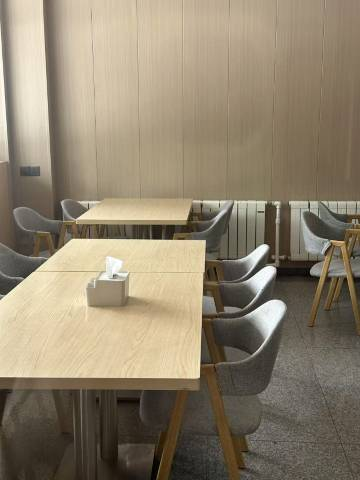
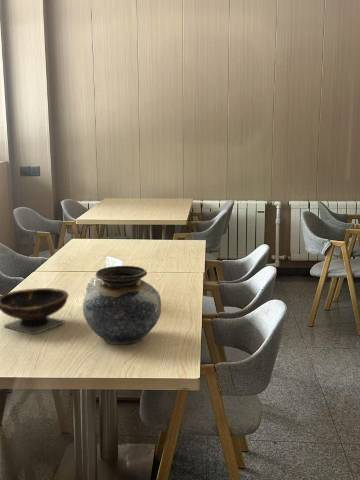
+ bowl [0,287,69,336]
+ vase [82,265,162,346]
